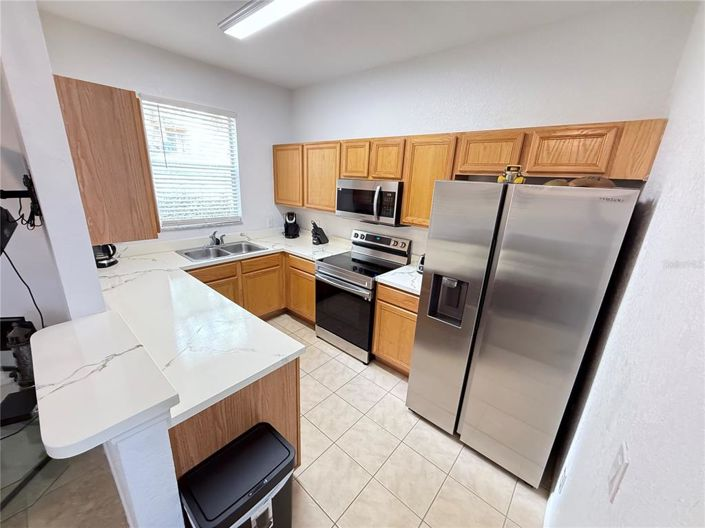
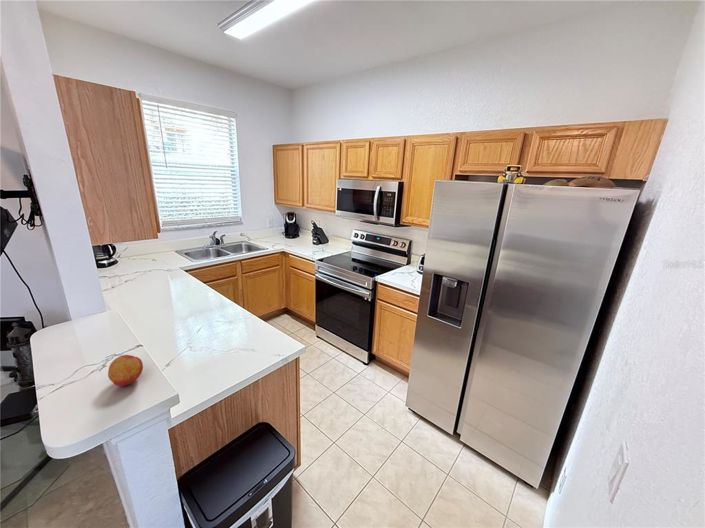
+ fruit [107,354,144,387]
